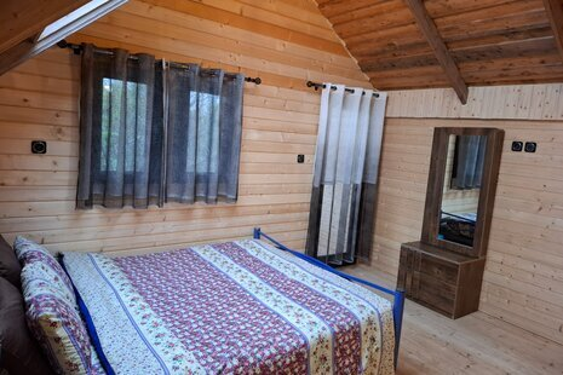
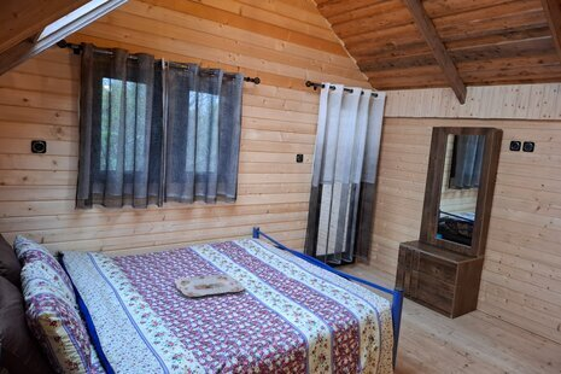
+ serving tray [174,273,245,298]
